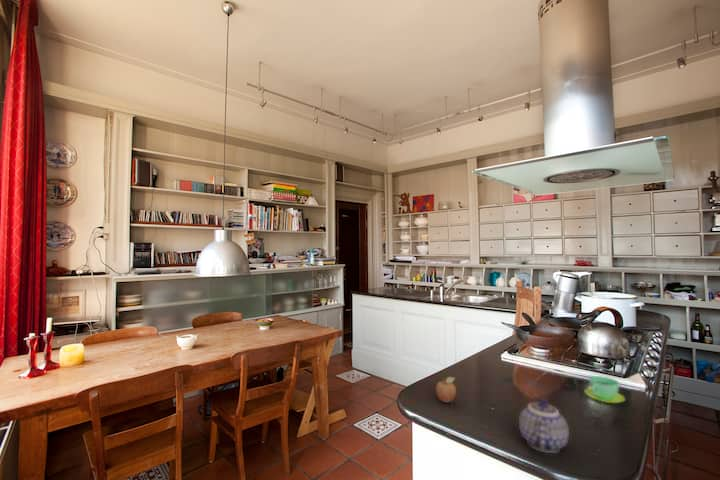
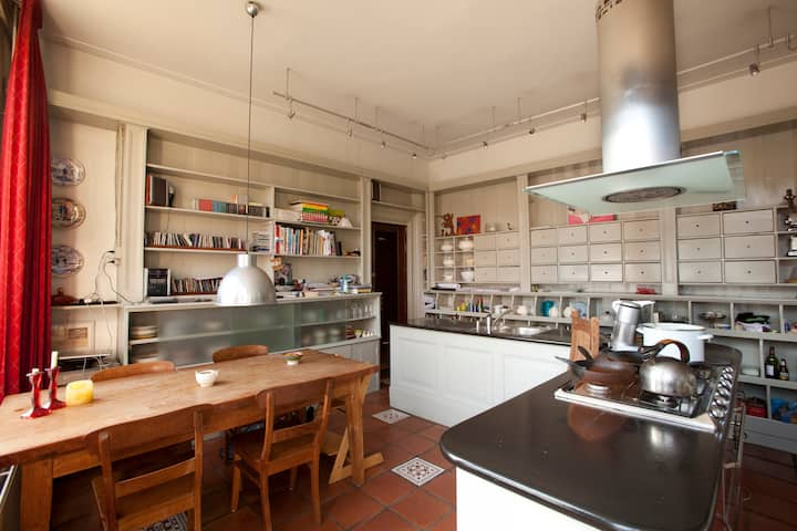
- cup [583,375,626,404]
- teapot [518,397,570,454]
- fruit [435,376,457,404]
